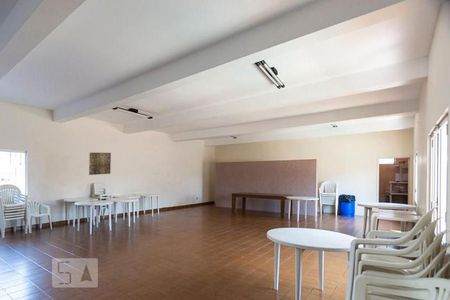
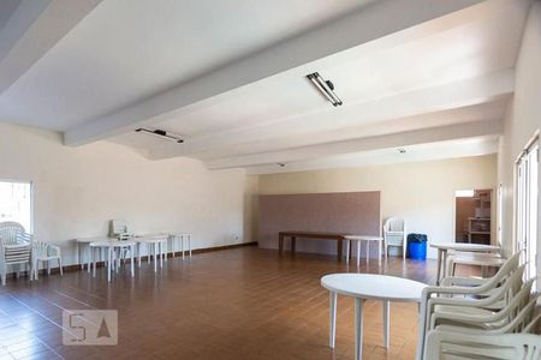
- wall art [88,152,112,176]
